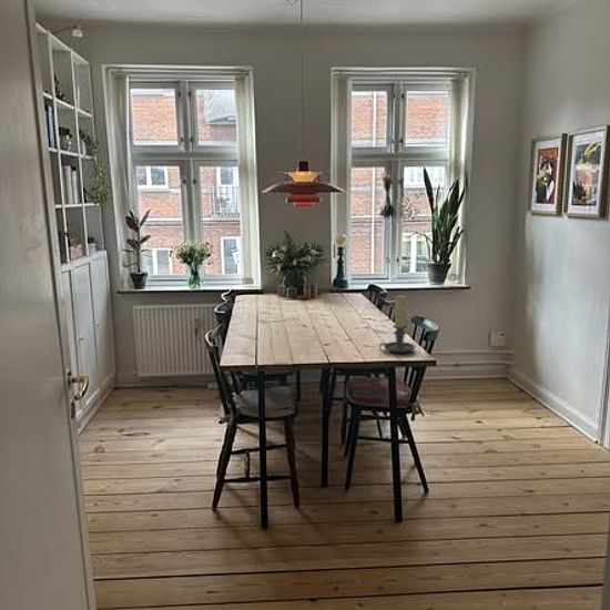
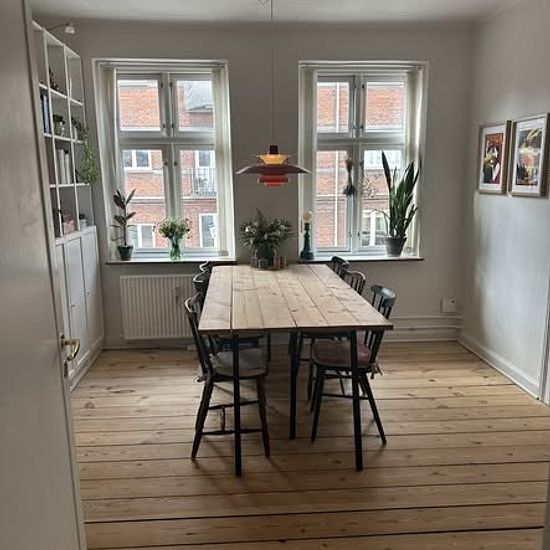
- candle holder [378,294,416,354]
